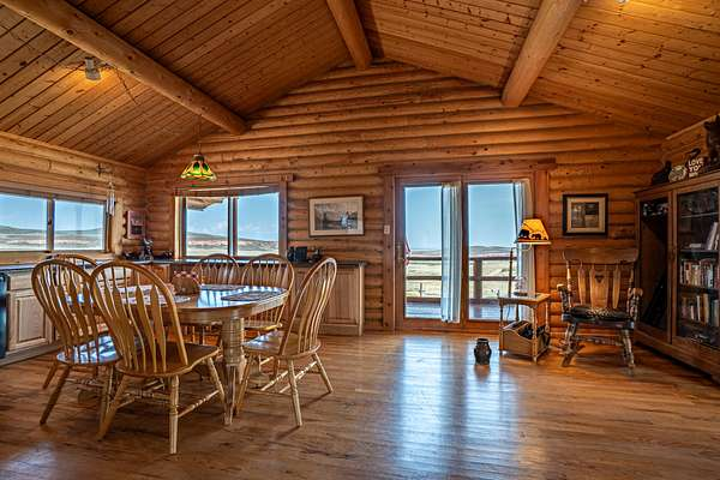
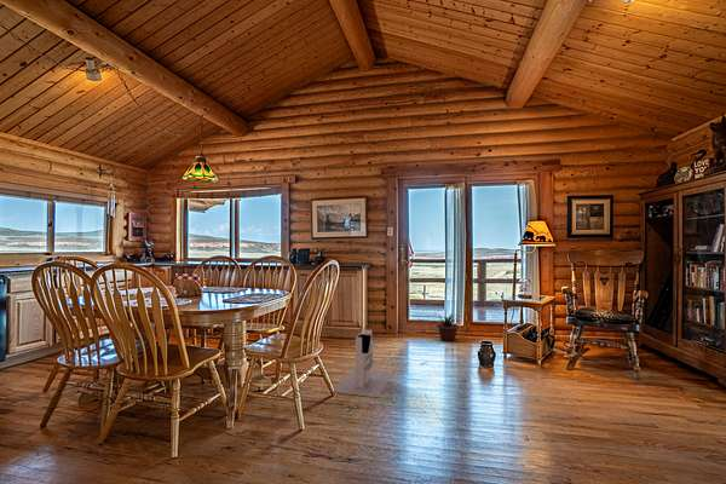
+ potted plant [433,312,462,342]
+ fireplace [333,329,394,398]
